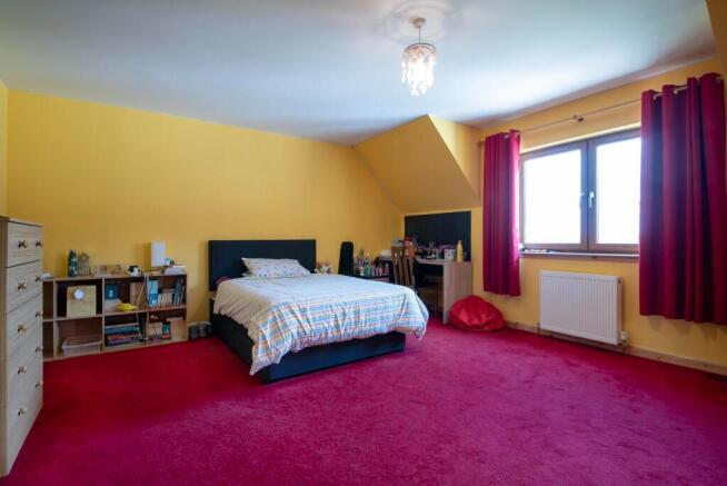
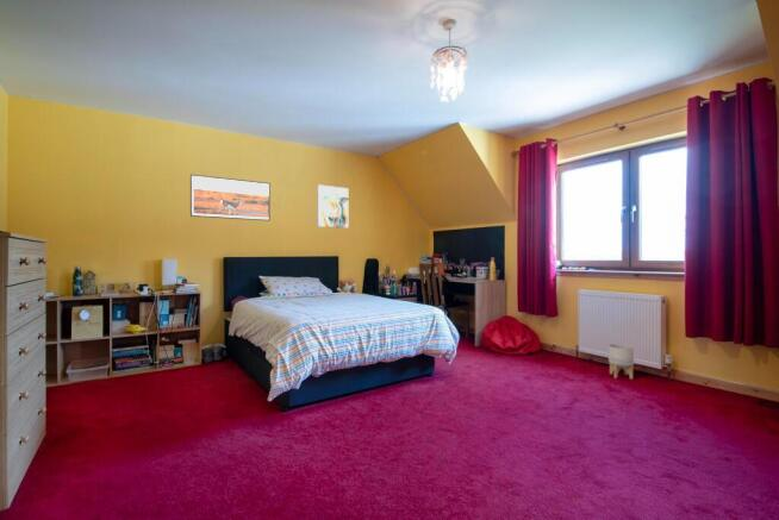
+ planter [607,343,635,381]
+ wall art [317,183,349,230]
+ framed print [189,173,272,223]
